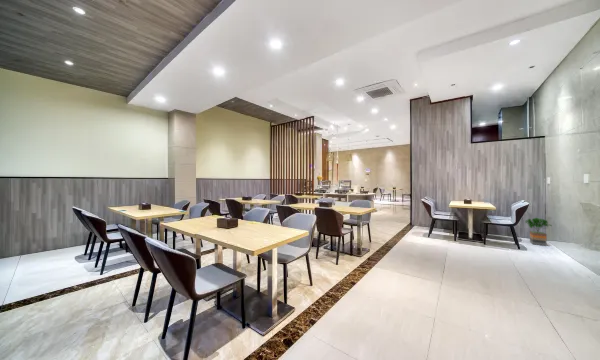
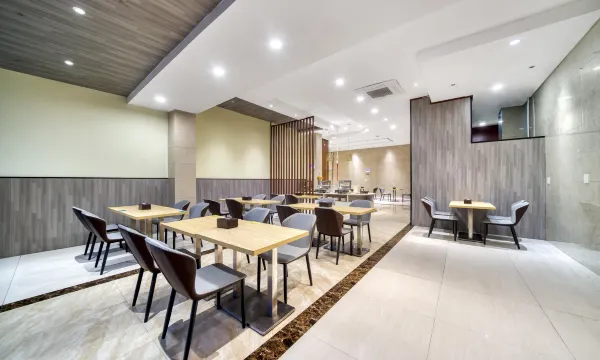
- potted tree [524,217,551,247]
